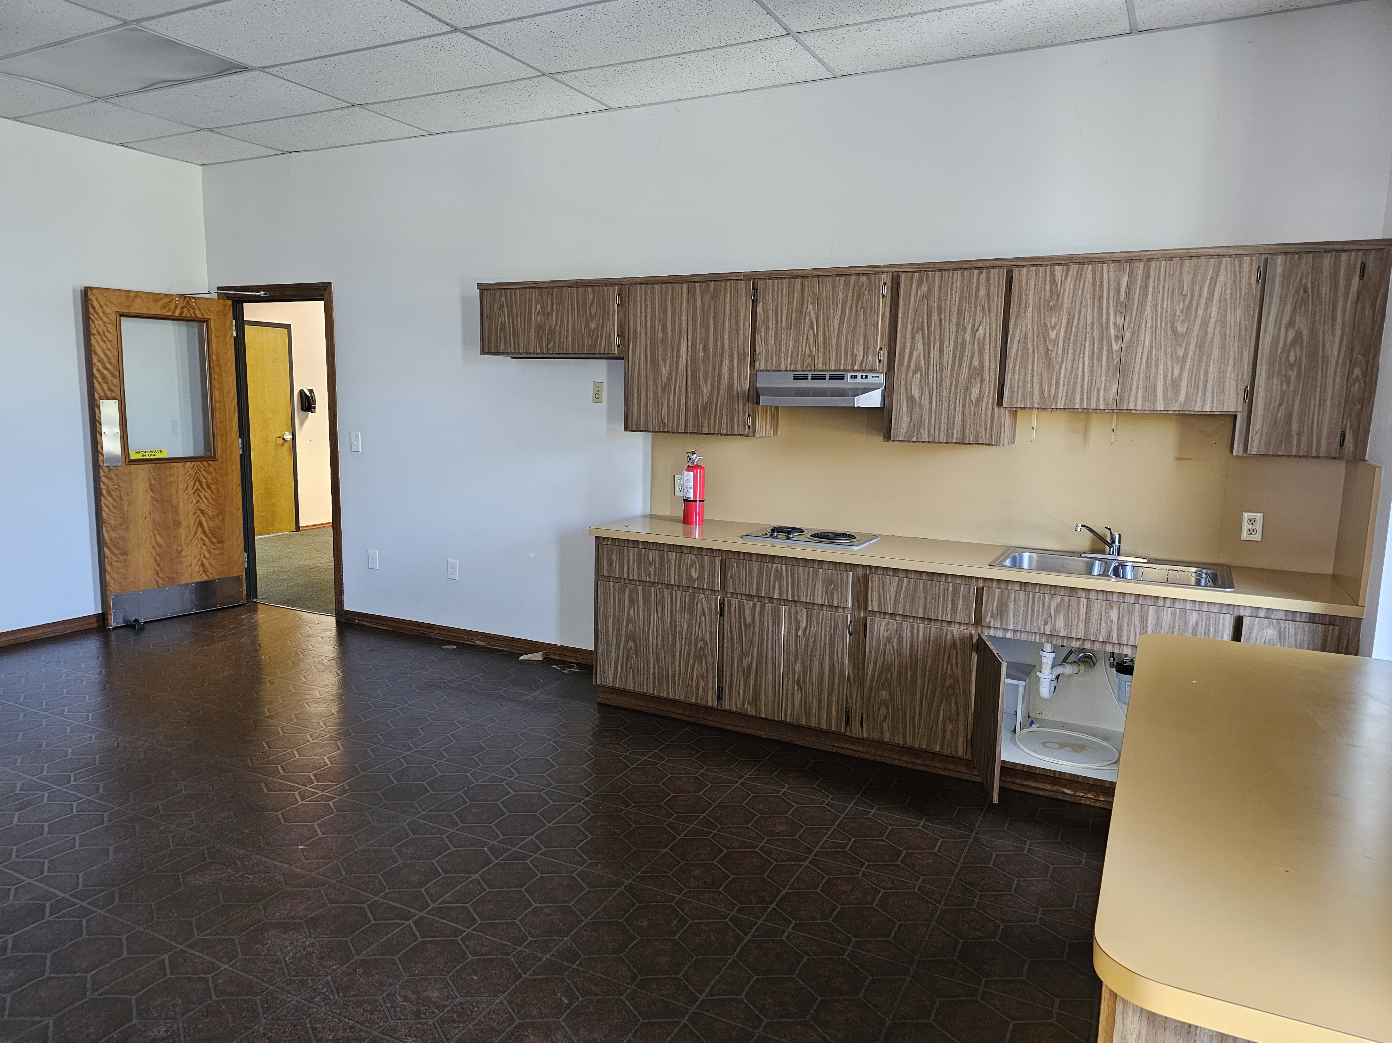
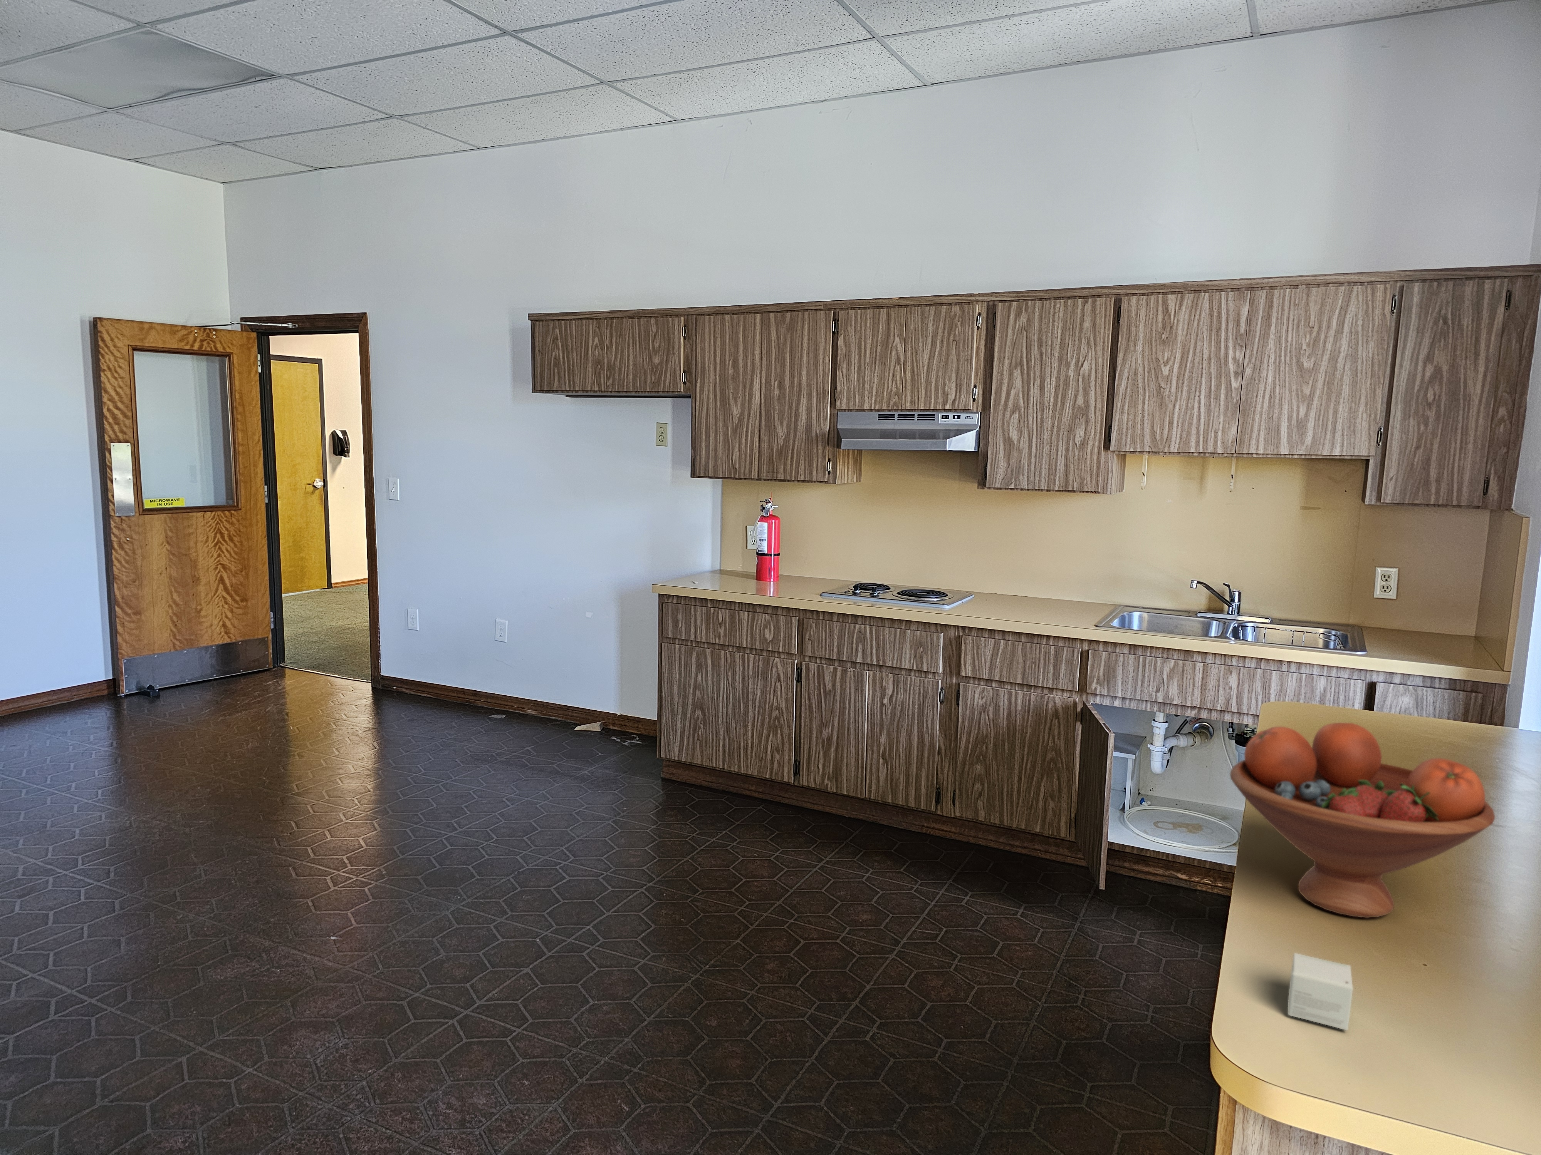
+ fruit bowl [1229,722,1496,918]
+ small box [1287,952,1353,1031]
